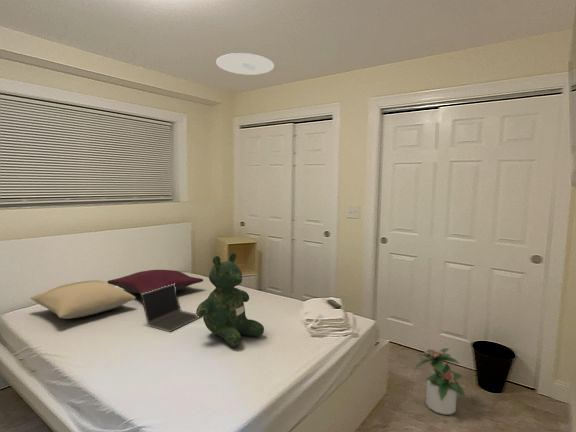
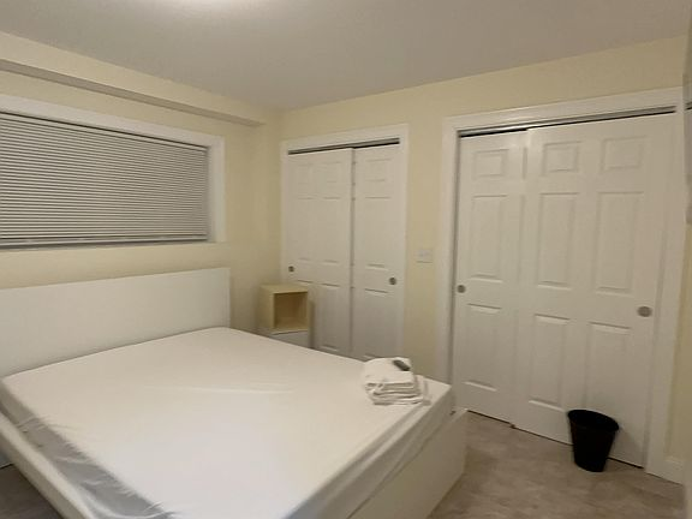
- teddy bear [195,252,265,348]
- ceiling light [215,52,275,76]
- potted plant [413,347,467,415]
- laptop computer [139,283,202,333]
- pillow [29,279,137,320]
- pillow [106,269,204,295]
